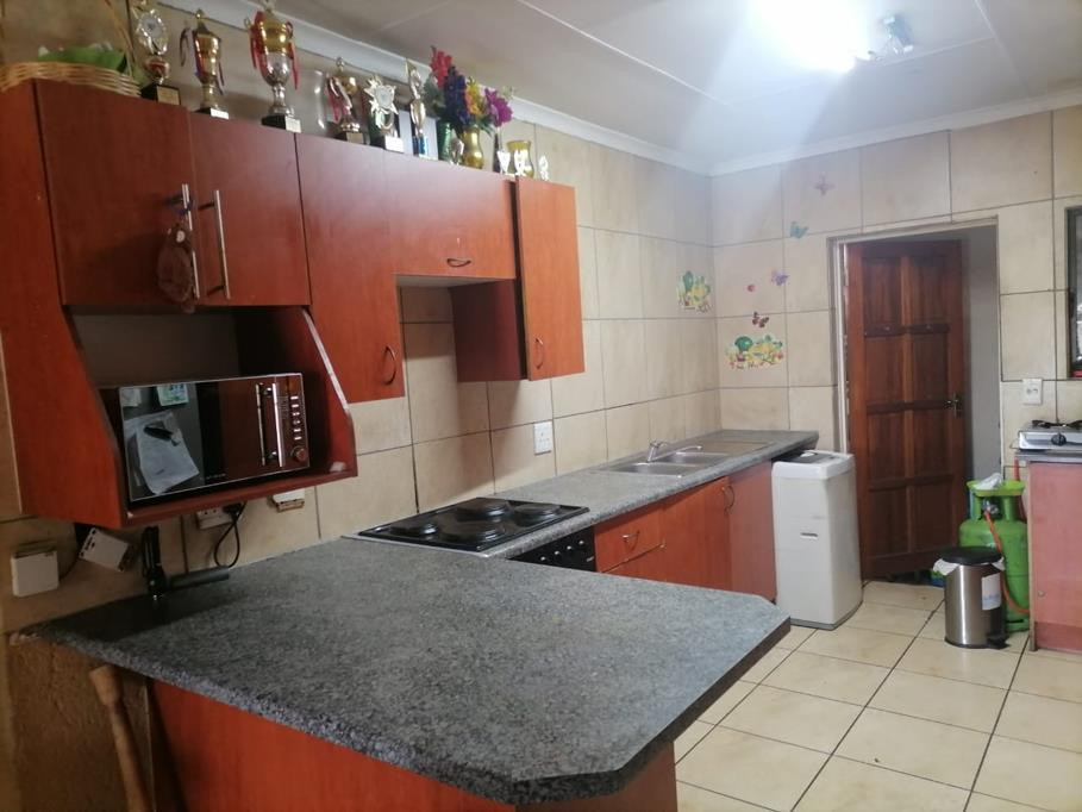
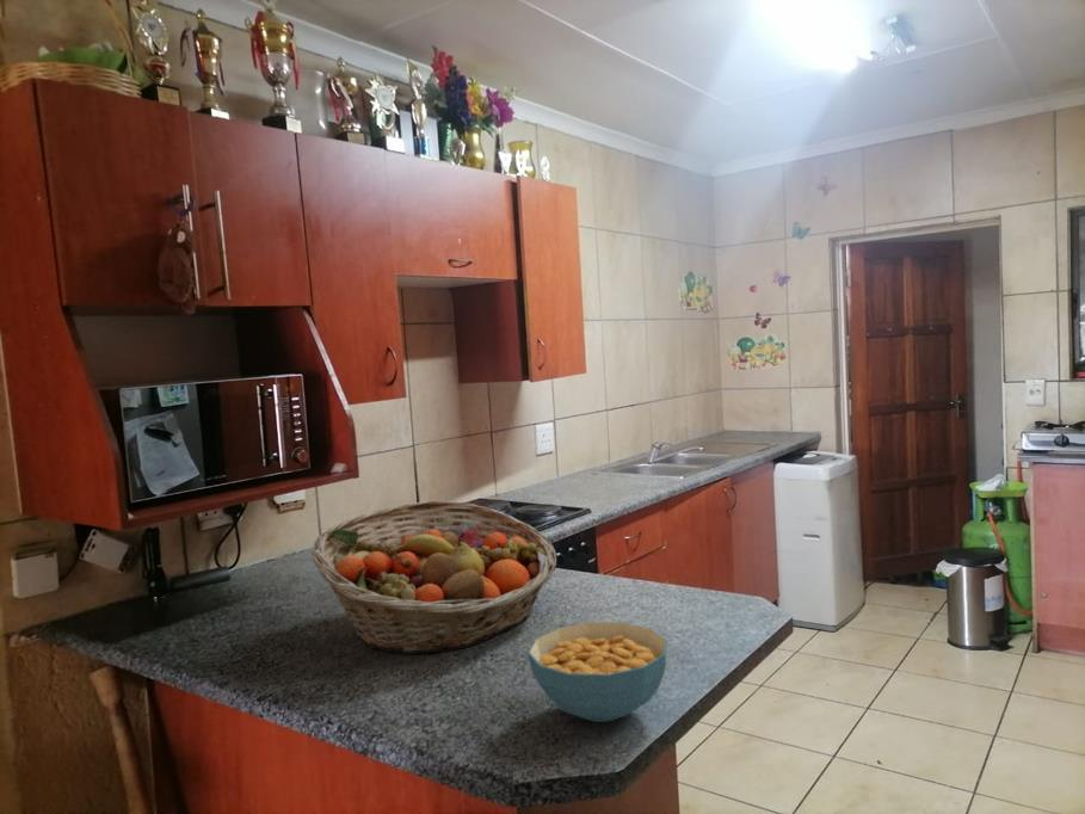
+ fruit basket [310,499,557,655]
+ cereal bowl [526,621,668,723]
